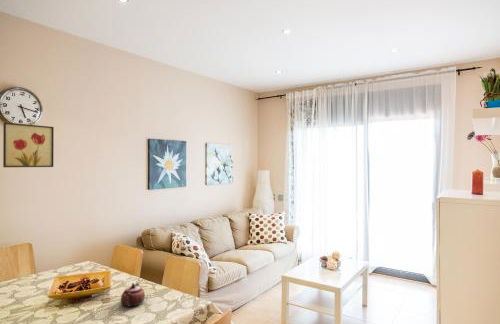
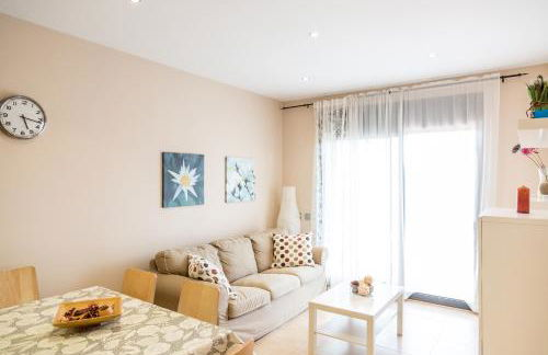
- wall art [2,122,55,168]
- teapot [120,282,146,308]
